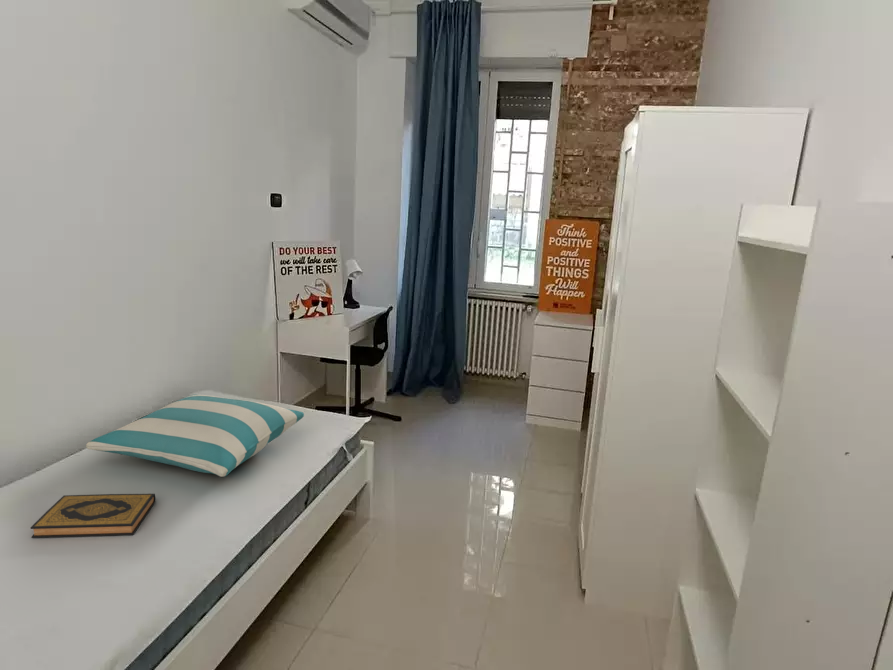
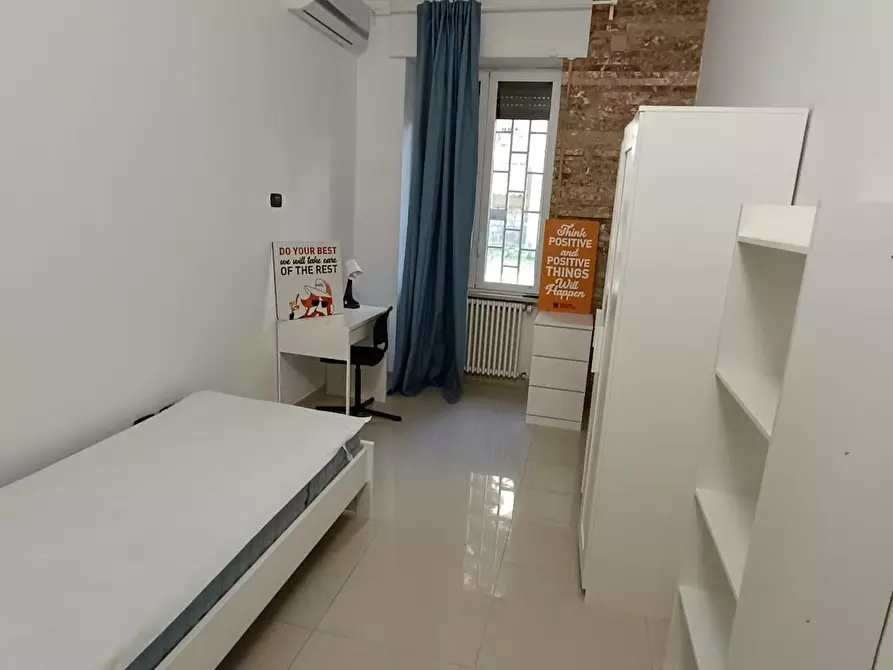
- hardback book [29,493,156,539]
- pillow [85,393,305,478]
